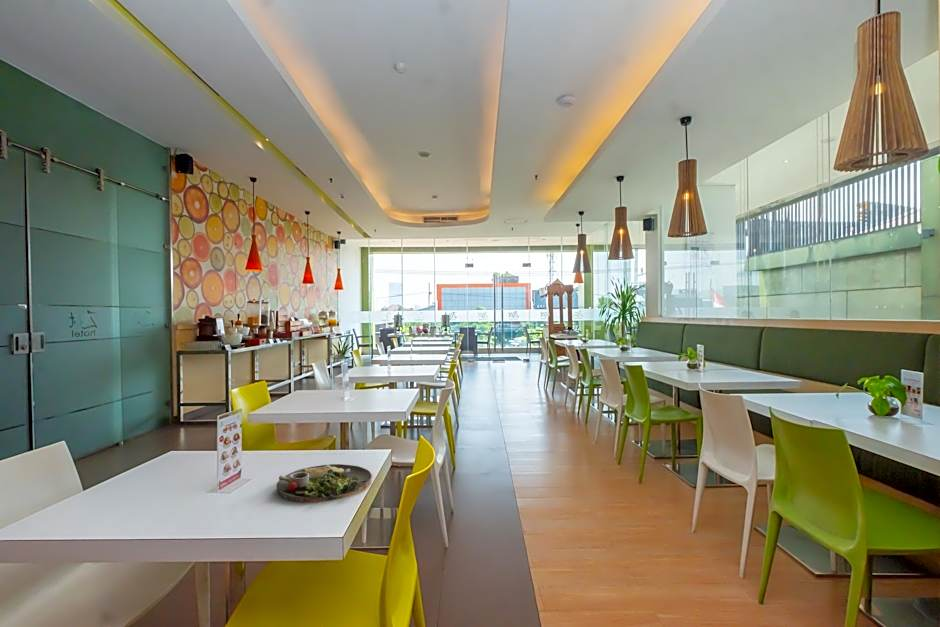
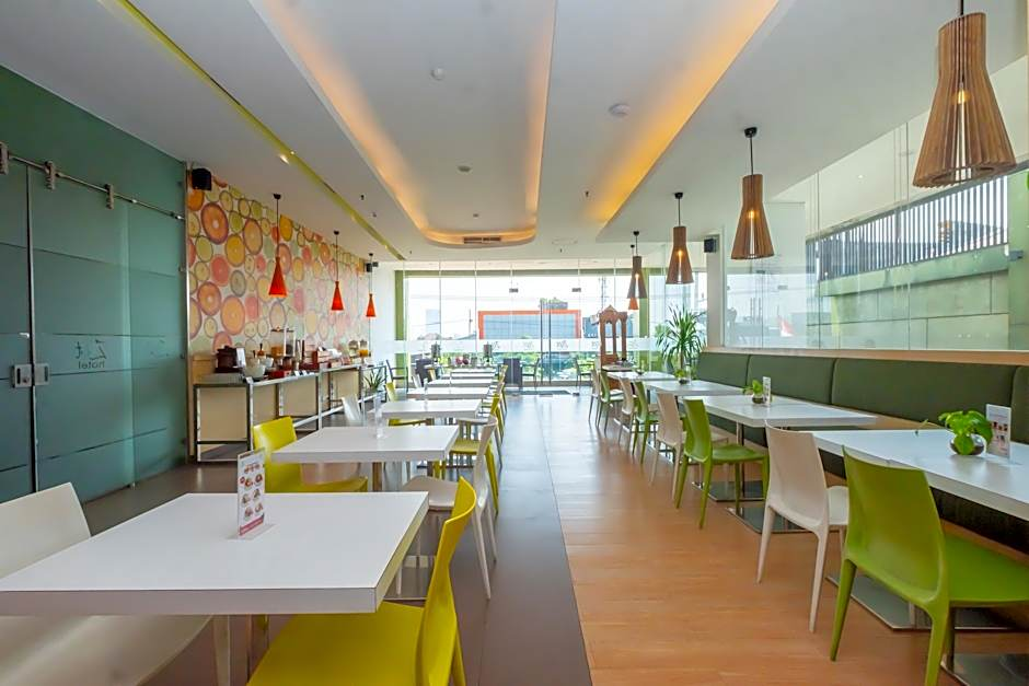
- dinner plate [276,463,373,503]
